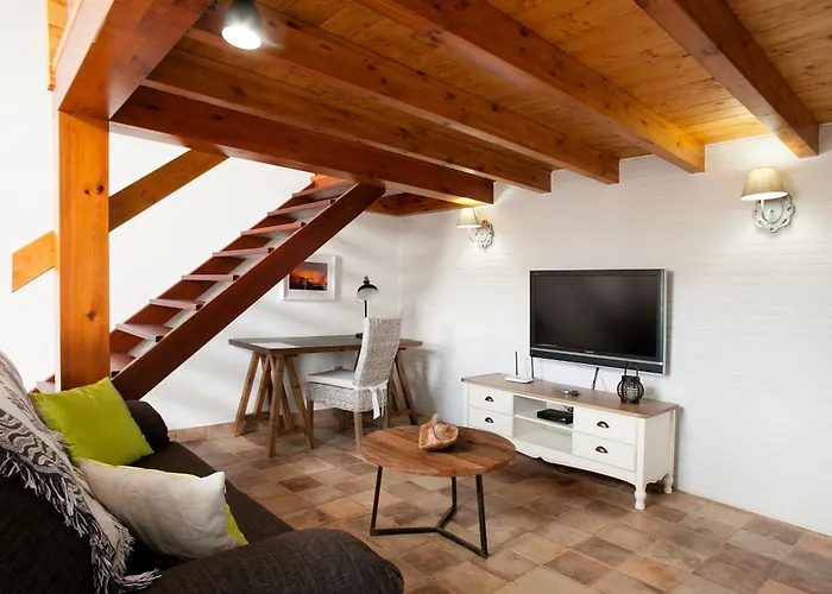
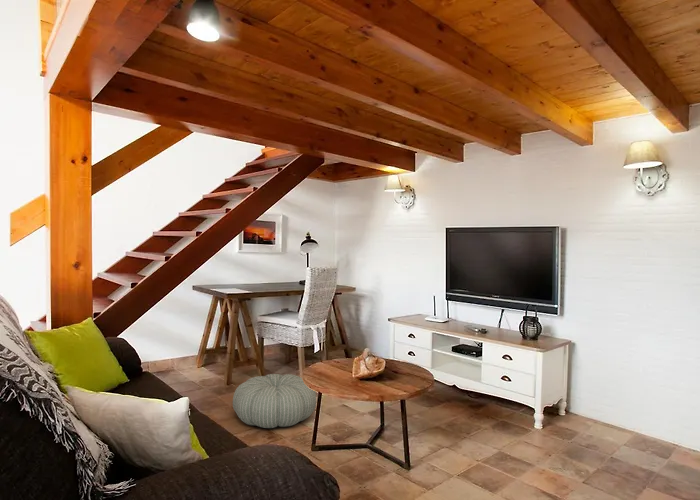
+ pouf [232,373,317,429]
